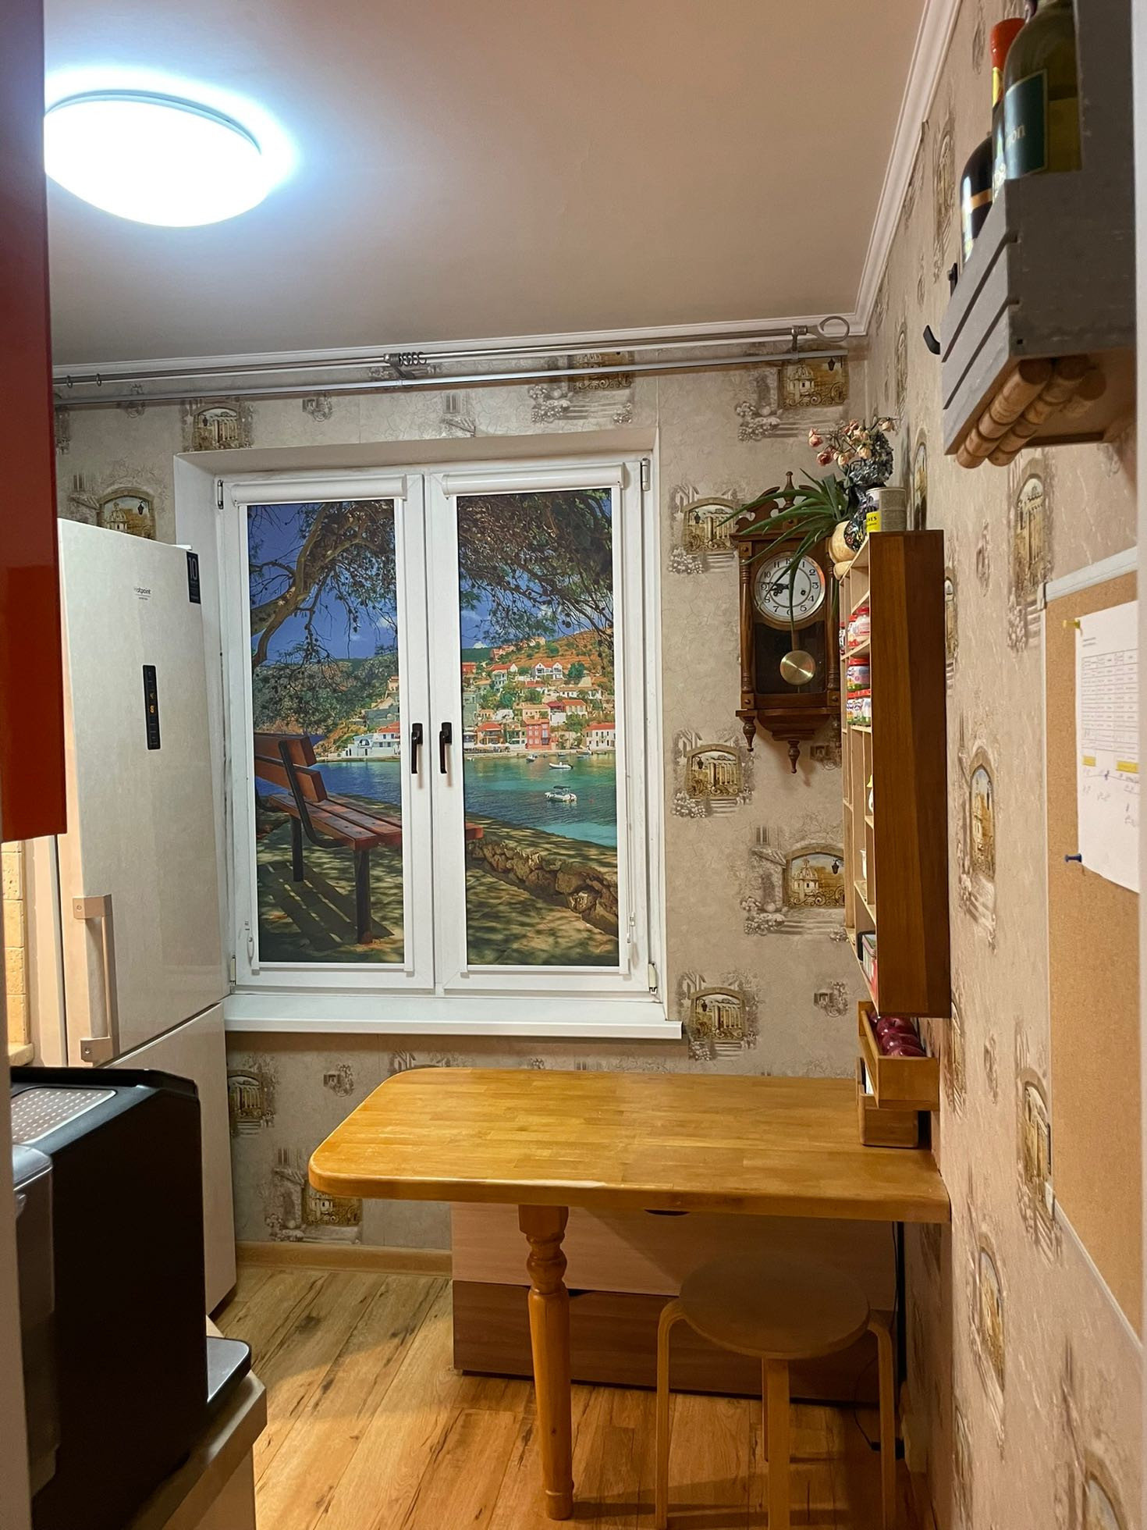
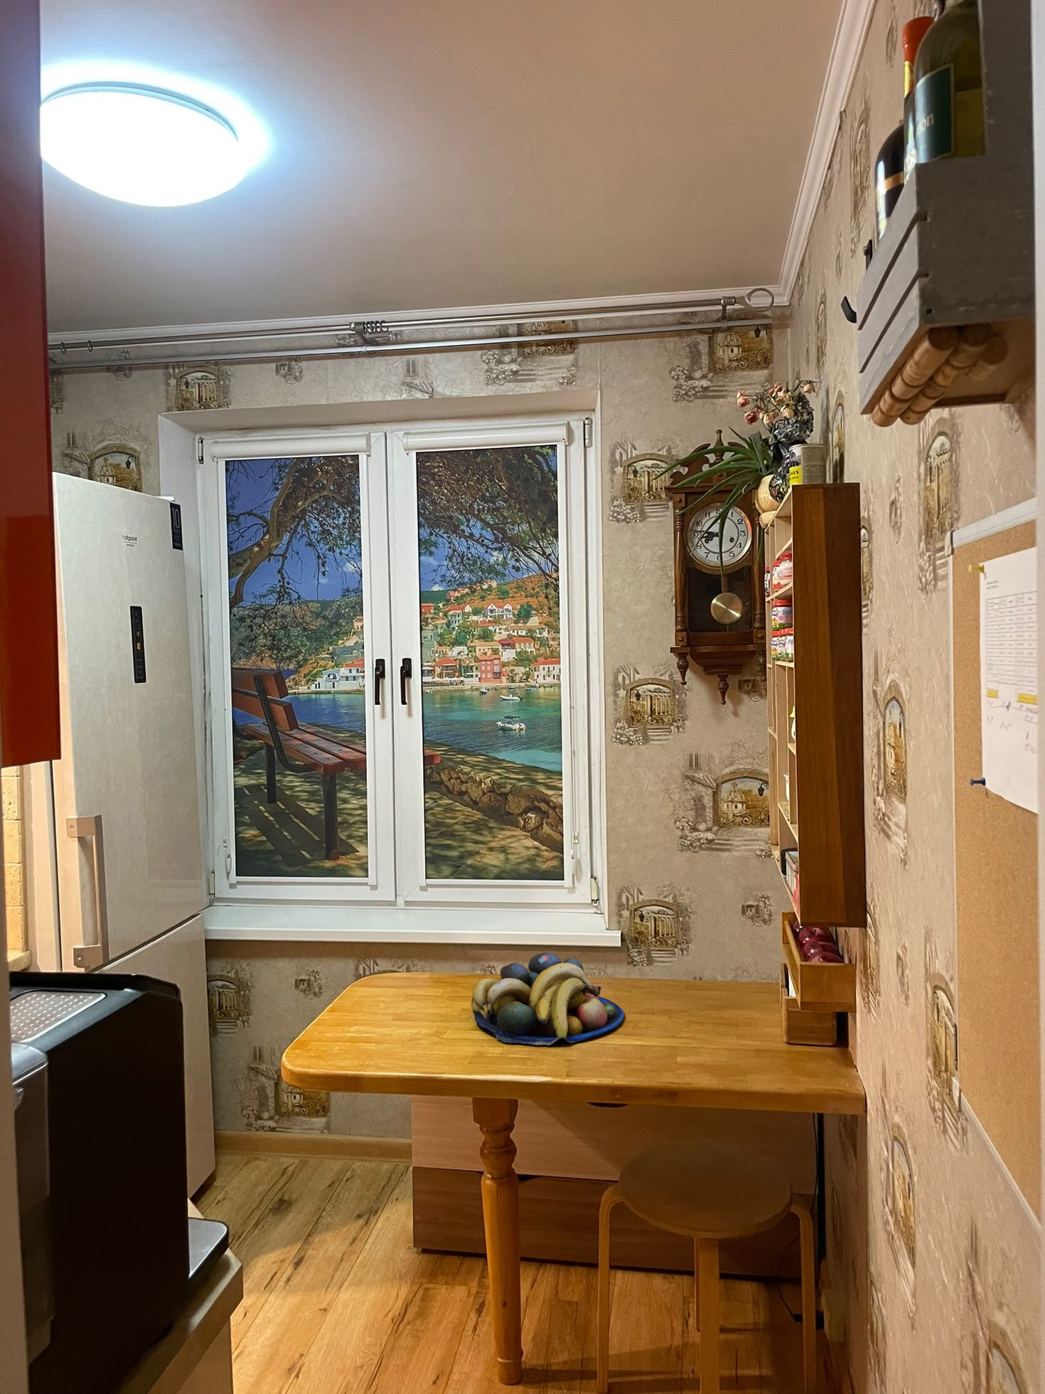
+ fruit bowl [471,953,625,1046]
